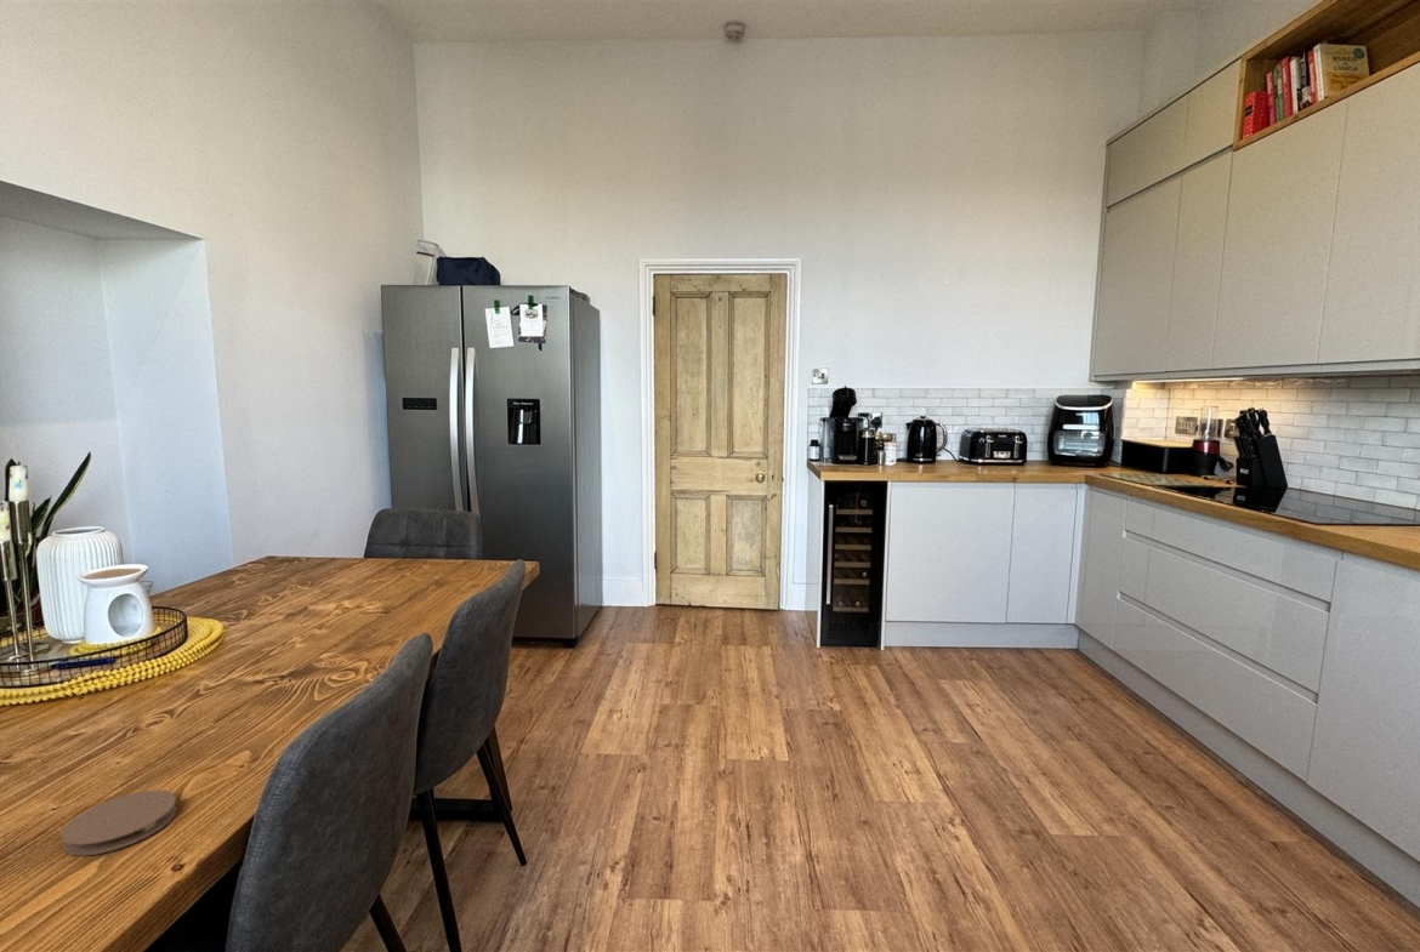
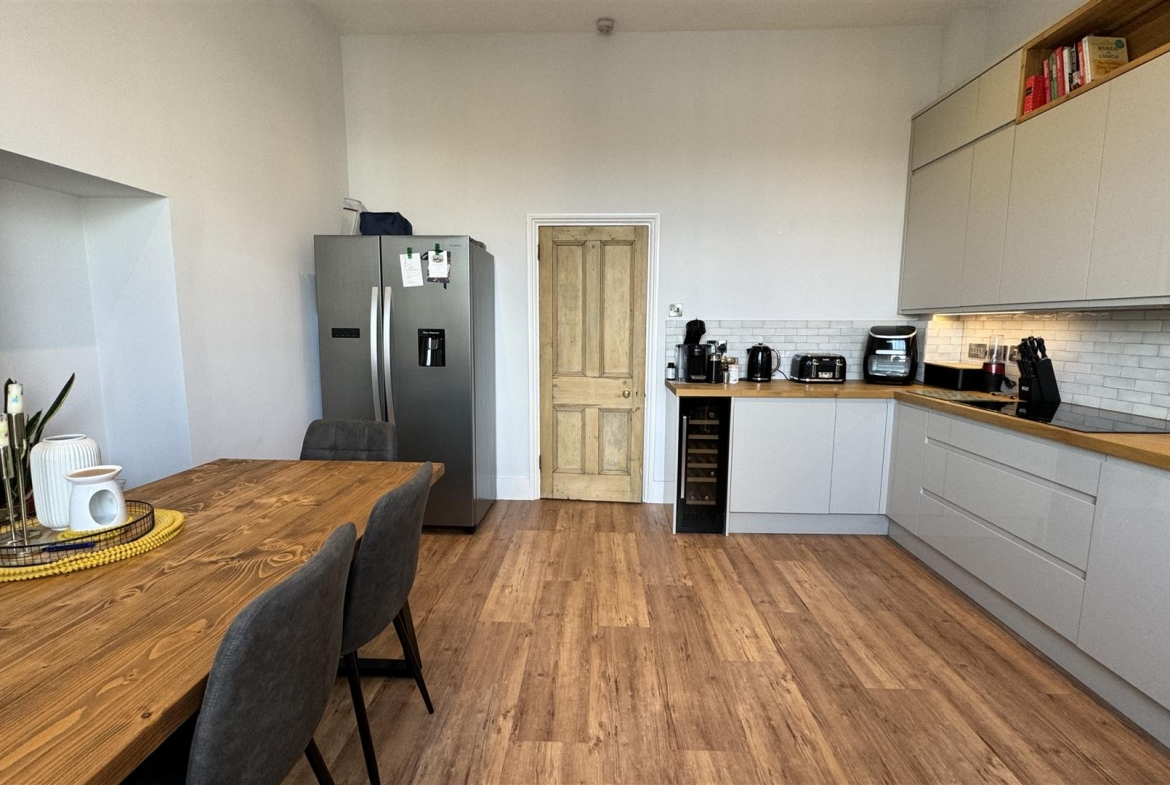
- coaster [59,789,178,857]
